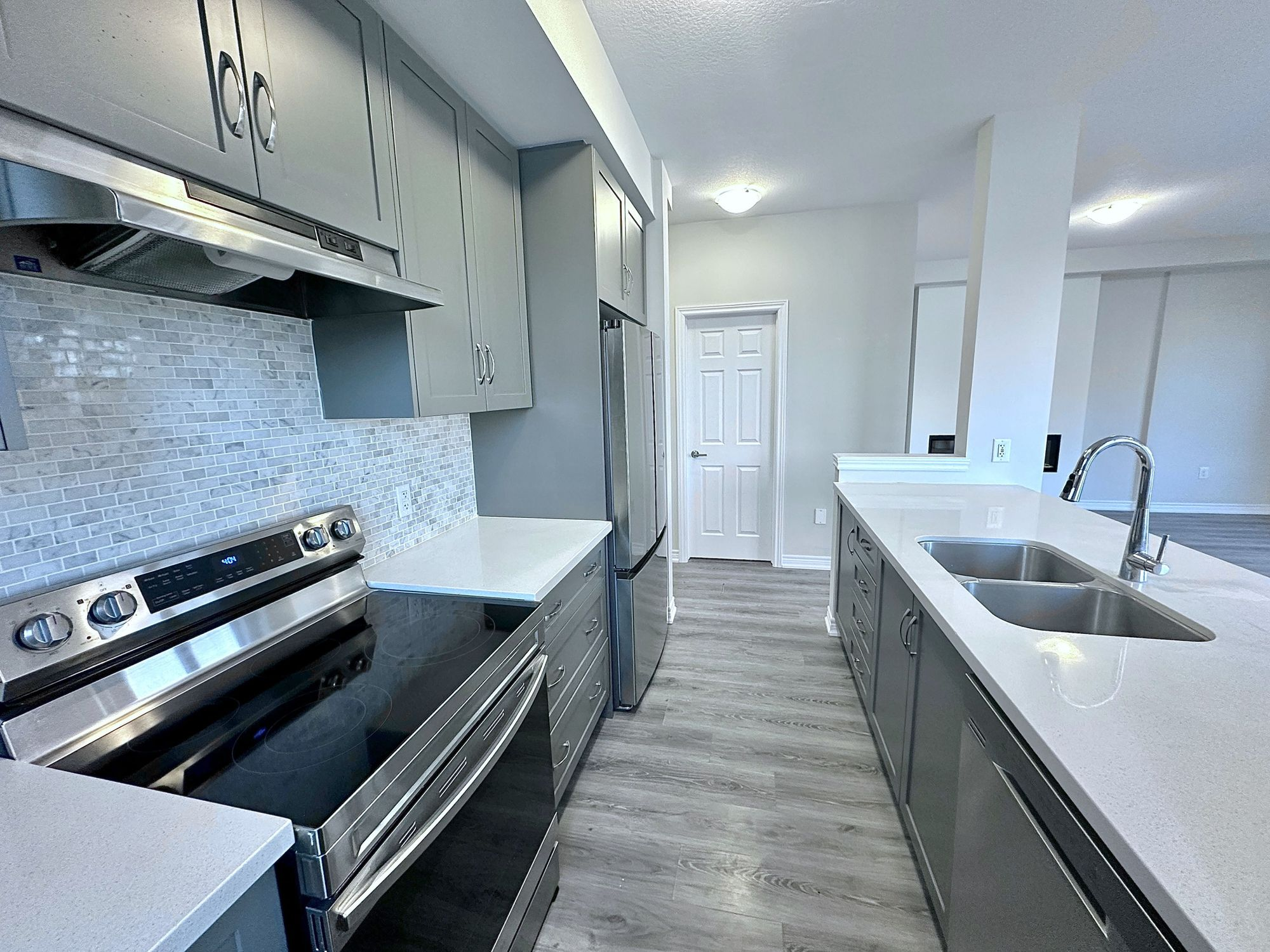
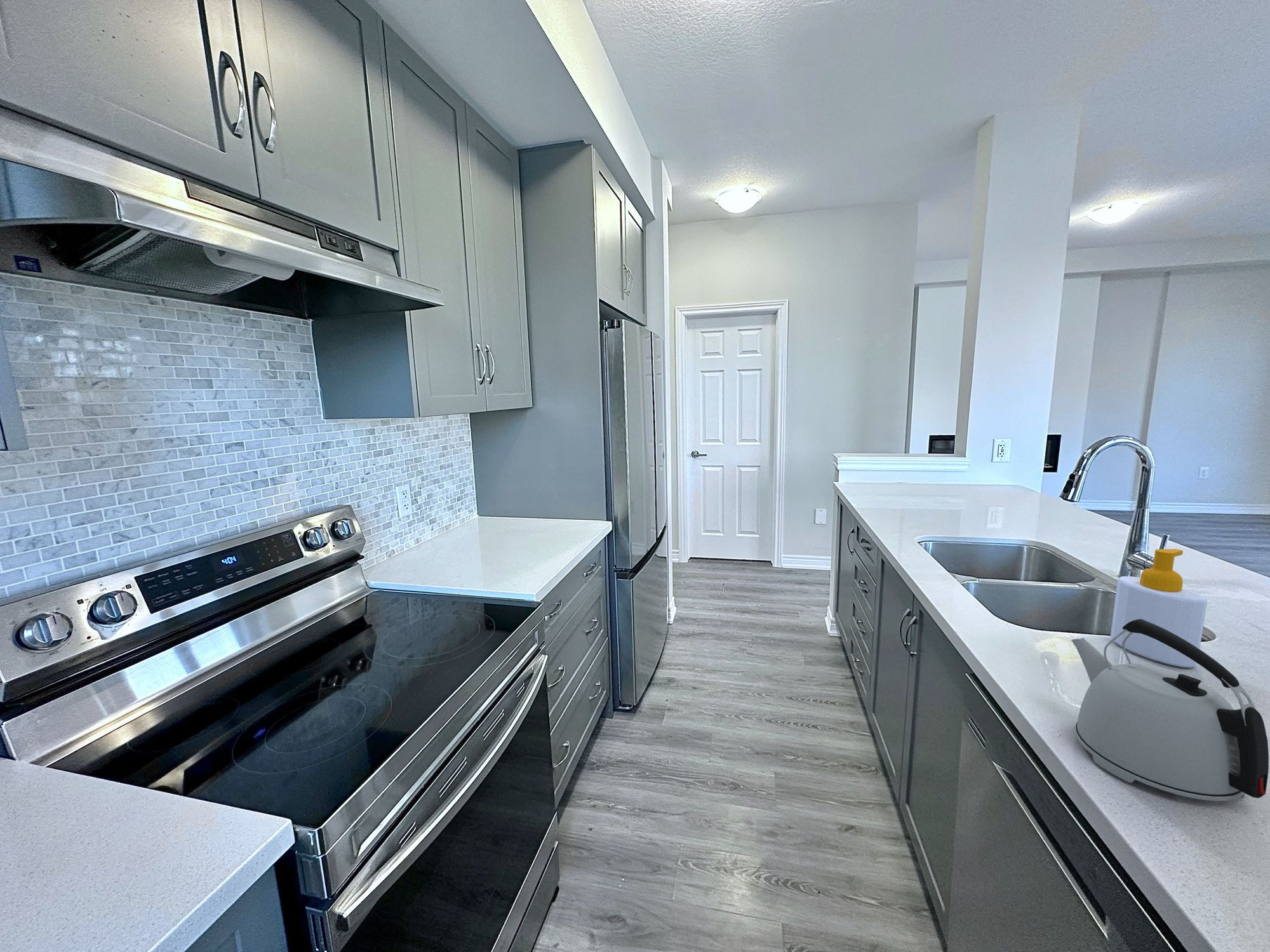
+ kettle [1071,619,1269,802]
+ soap bottle [1110,548,1208,668]
